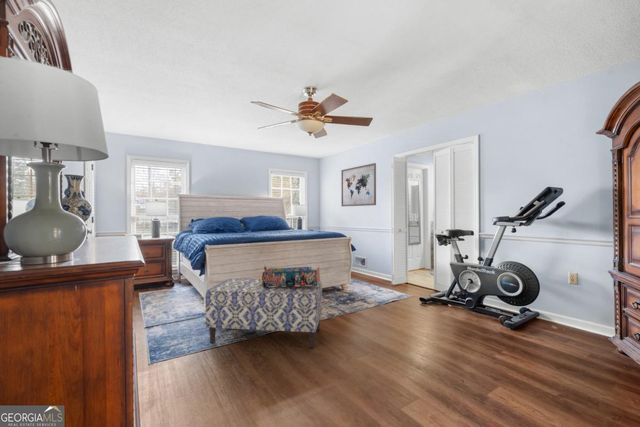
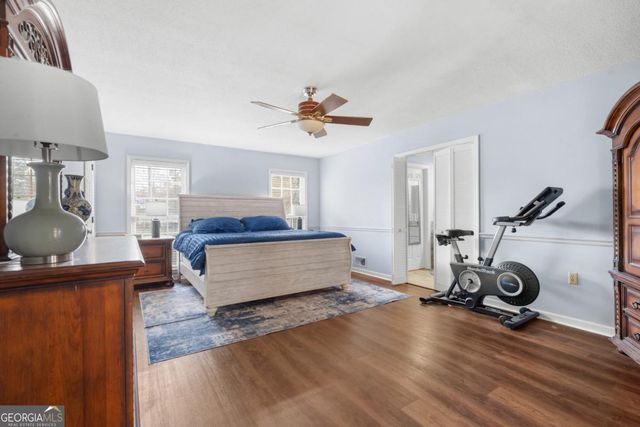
- decorative box [258,265,321,288]
- bench [204,278,323,349]
- wall art [340,162,377,207]
